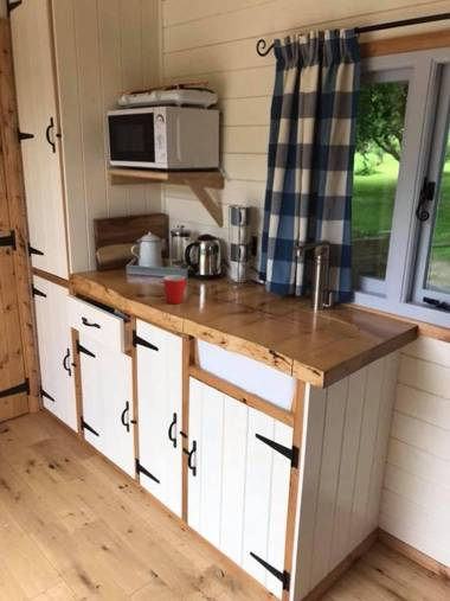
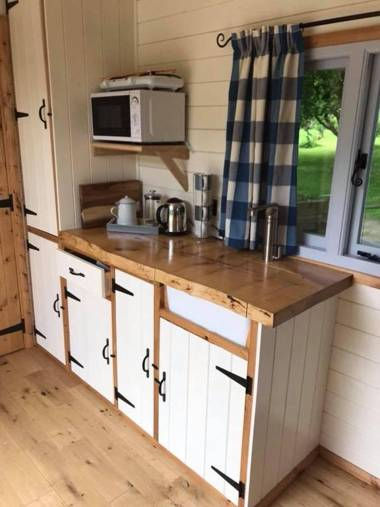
- mug [162,274,187,305]
